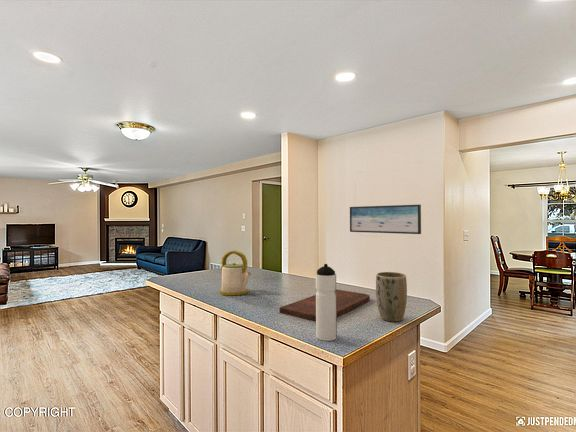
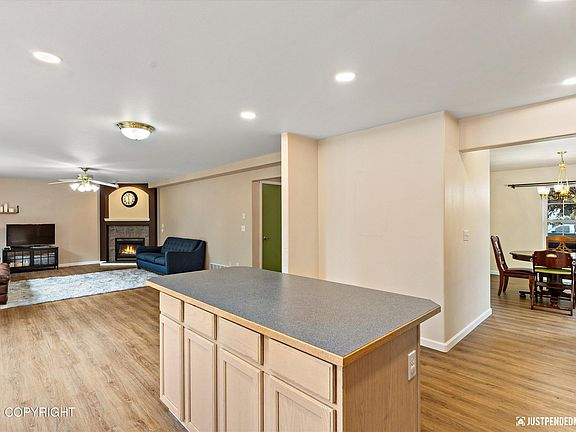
- kettle [219,250,252,296]
- cutting board [278,288,371,321]
- water bottle [315,263,338,342]
- plant pot [375,271,408,323]
- wall art [349,204,422,235]
